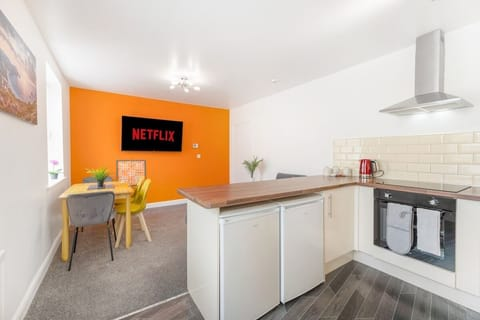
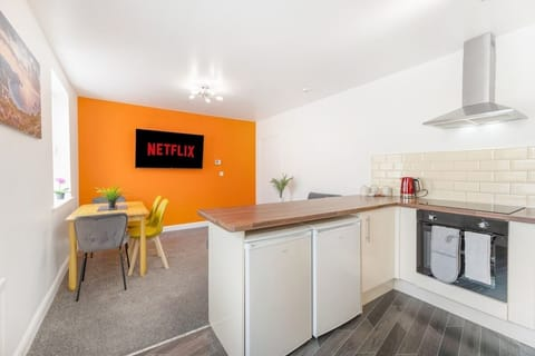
- wall art [115,159,147,187]
